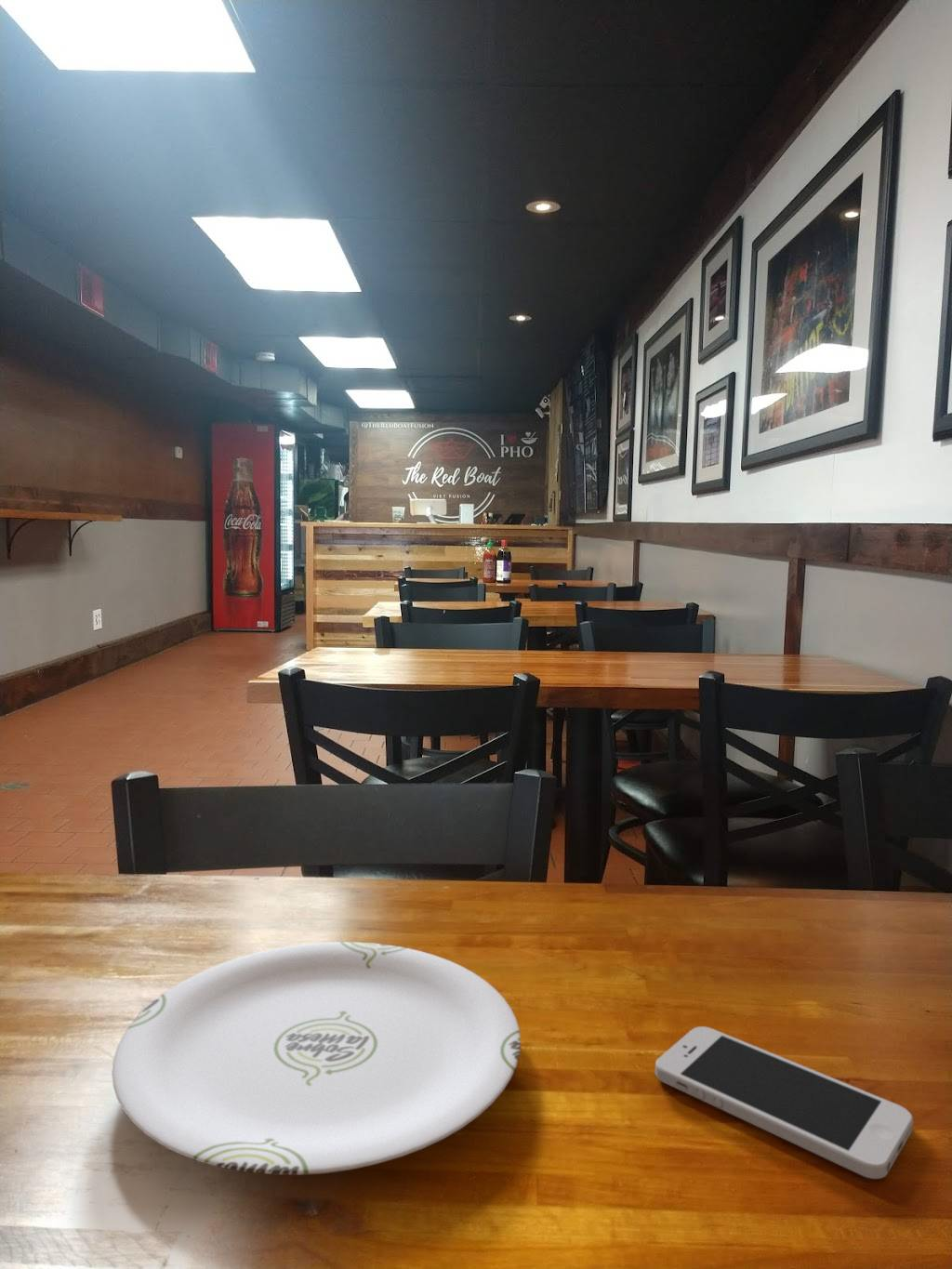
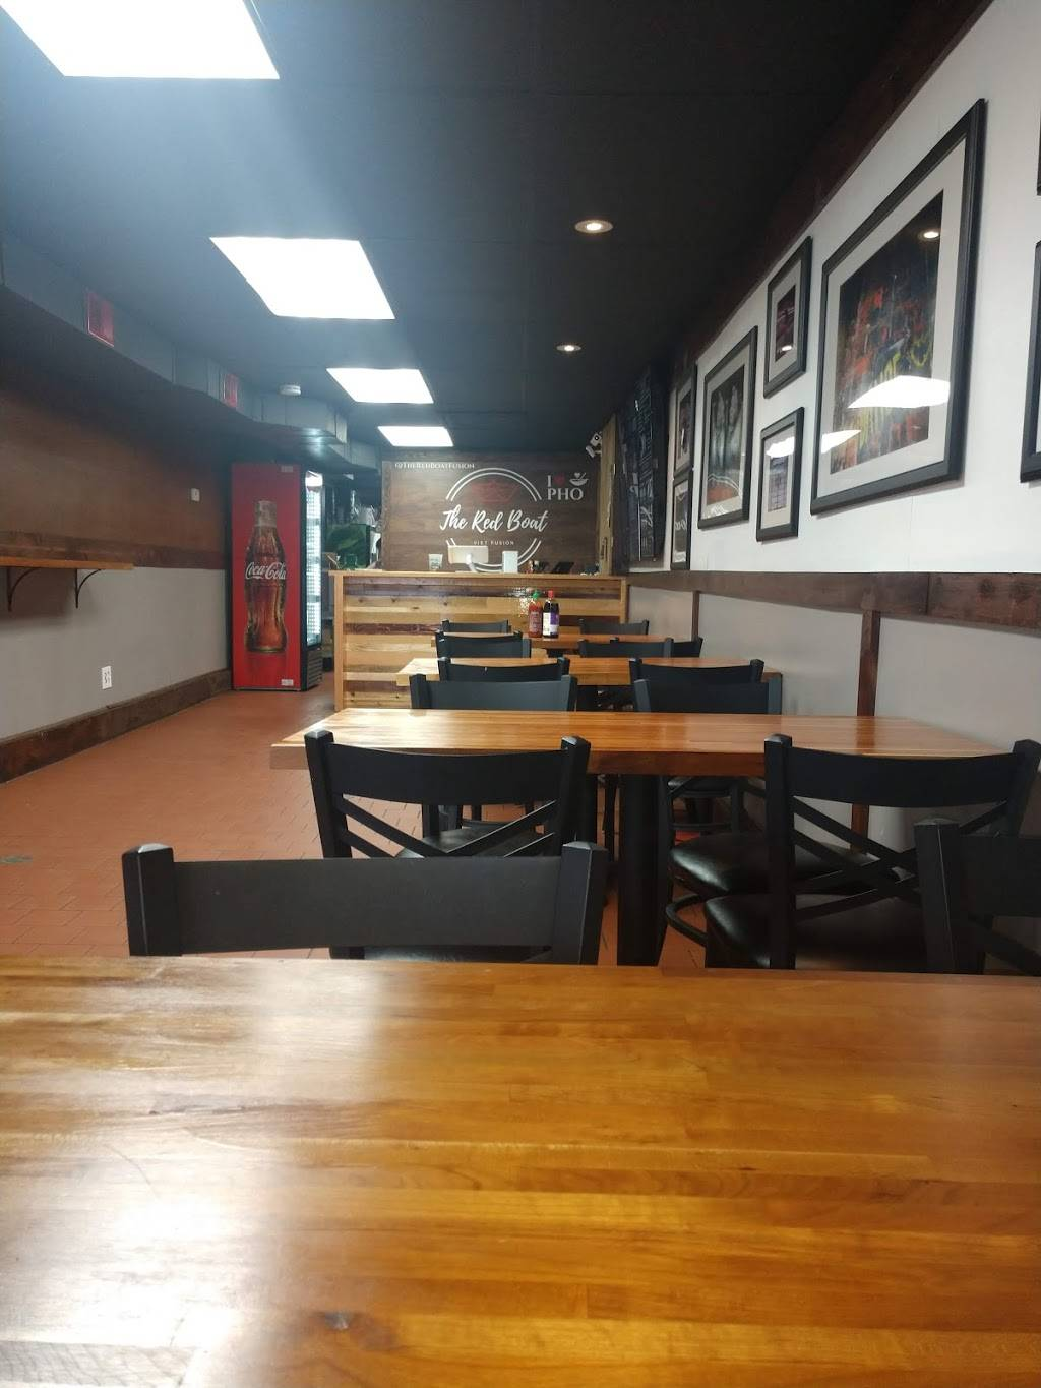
- smartphone [655,1025,914,1180]
- plate [111,941,522,1176]
